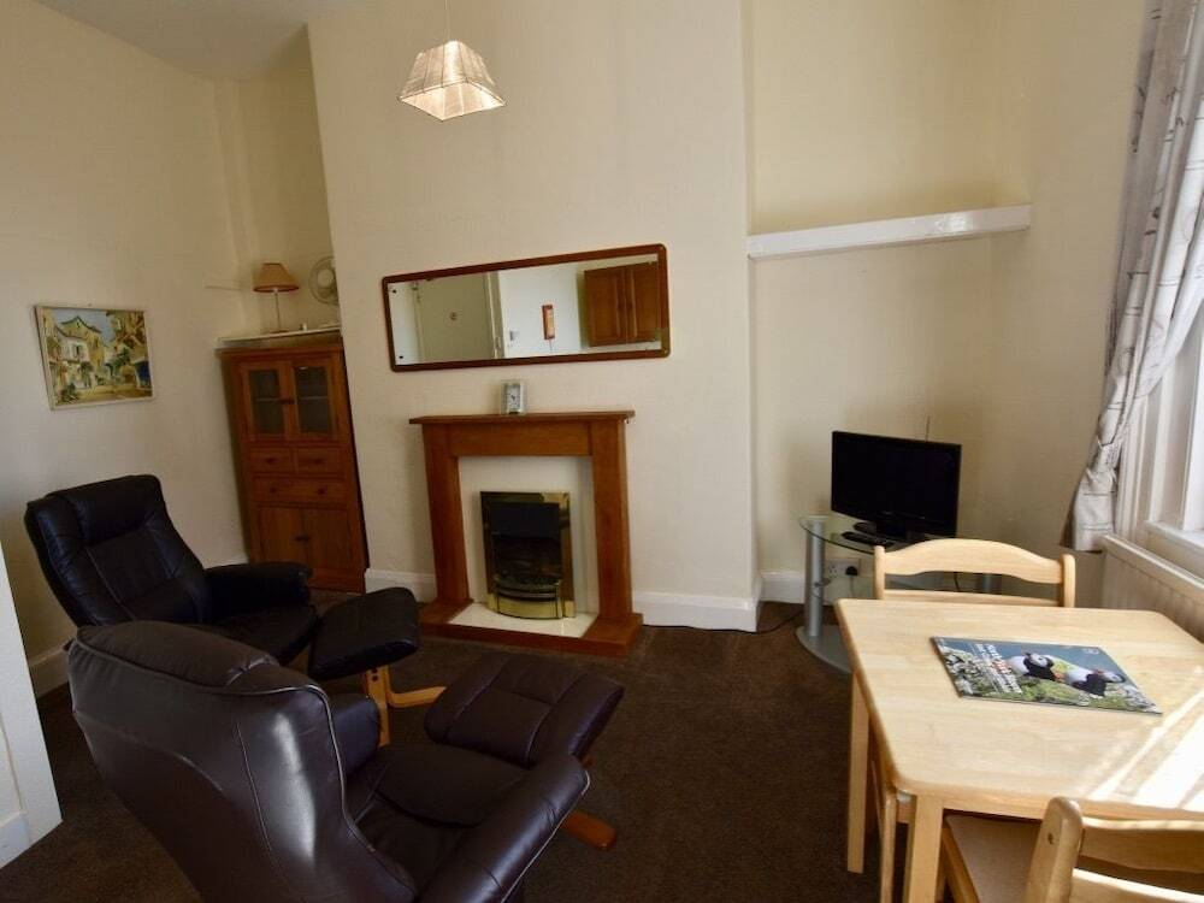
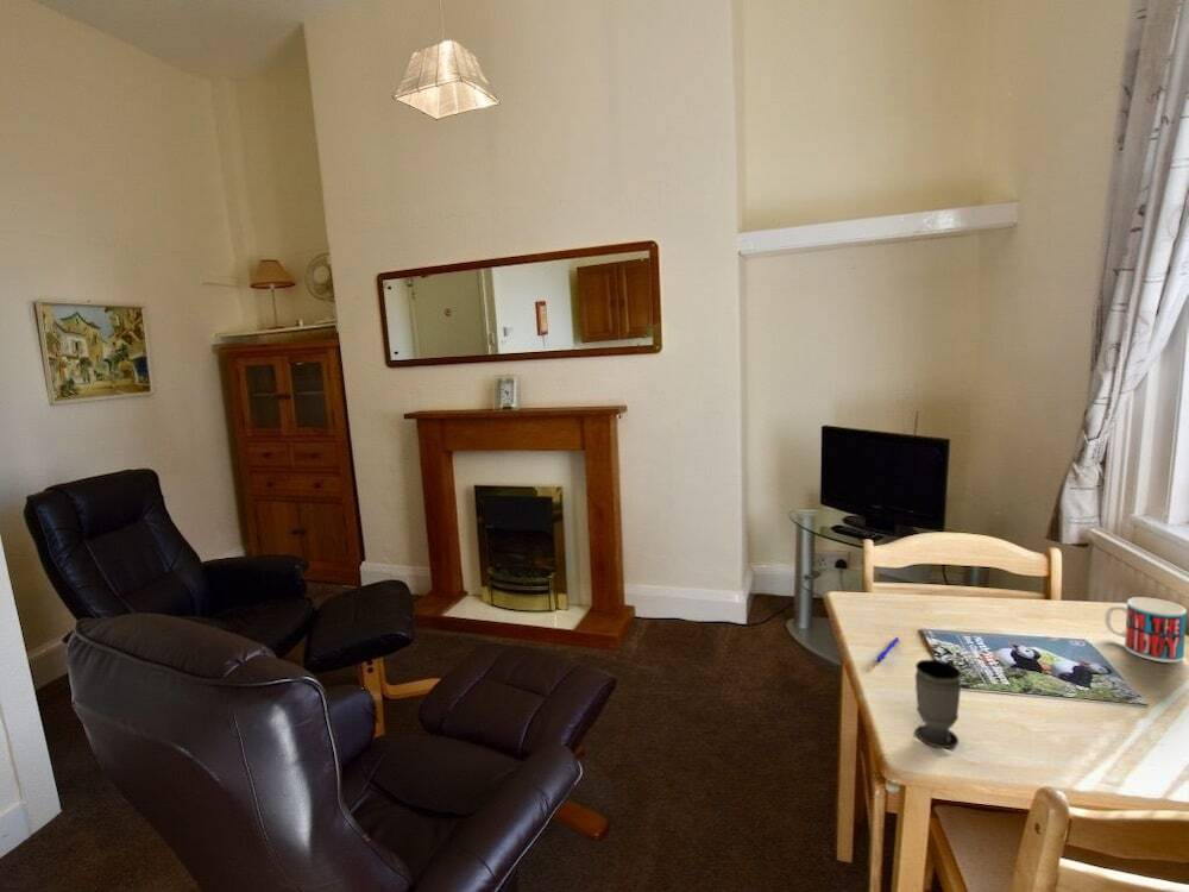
+ mug [1103,596,1188,664]
+ pen [875,636,900,664]
+ cup [914,659,963,749]
